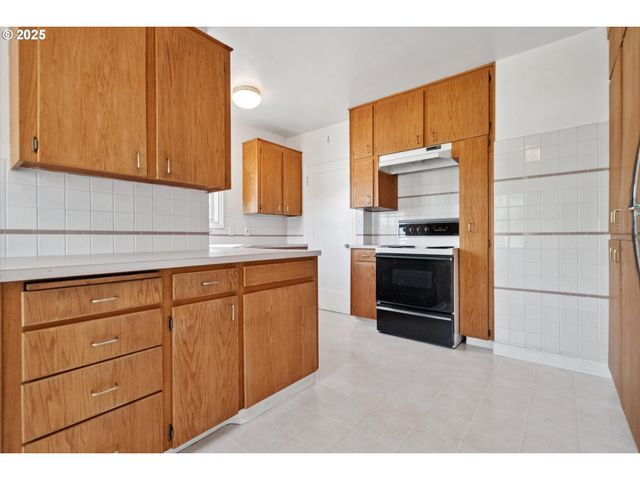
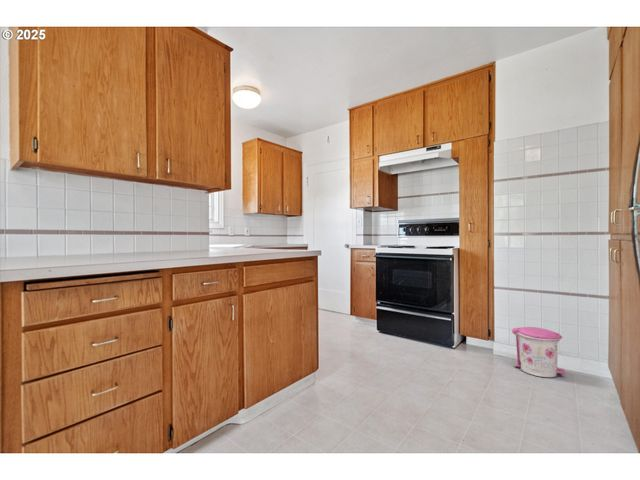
+ trash can [511,326,566,379]
